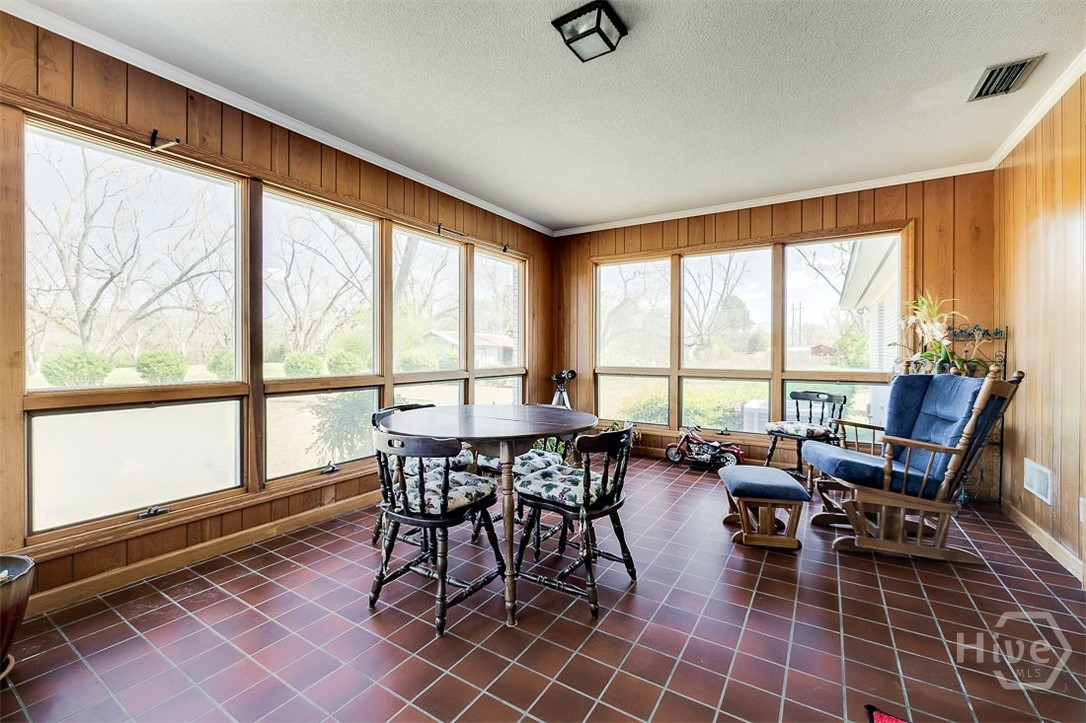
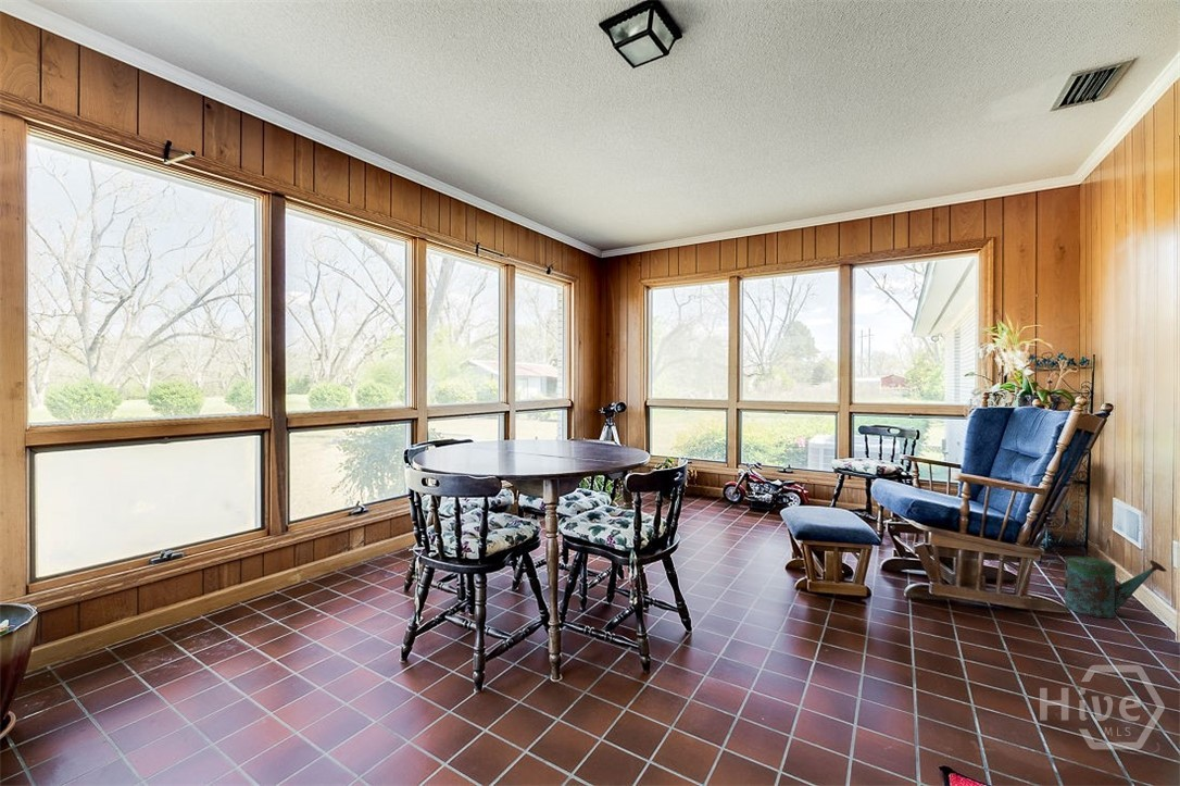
+ watering can [1046,554,1167,619]
